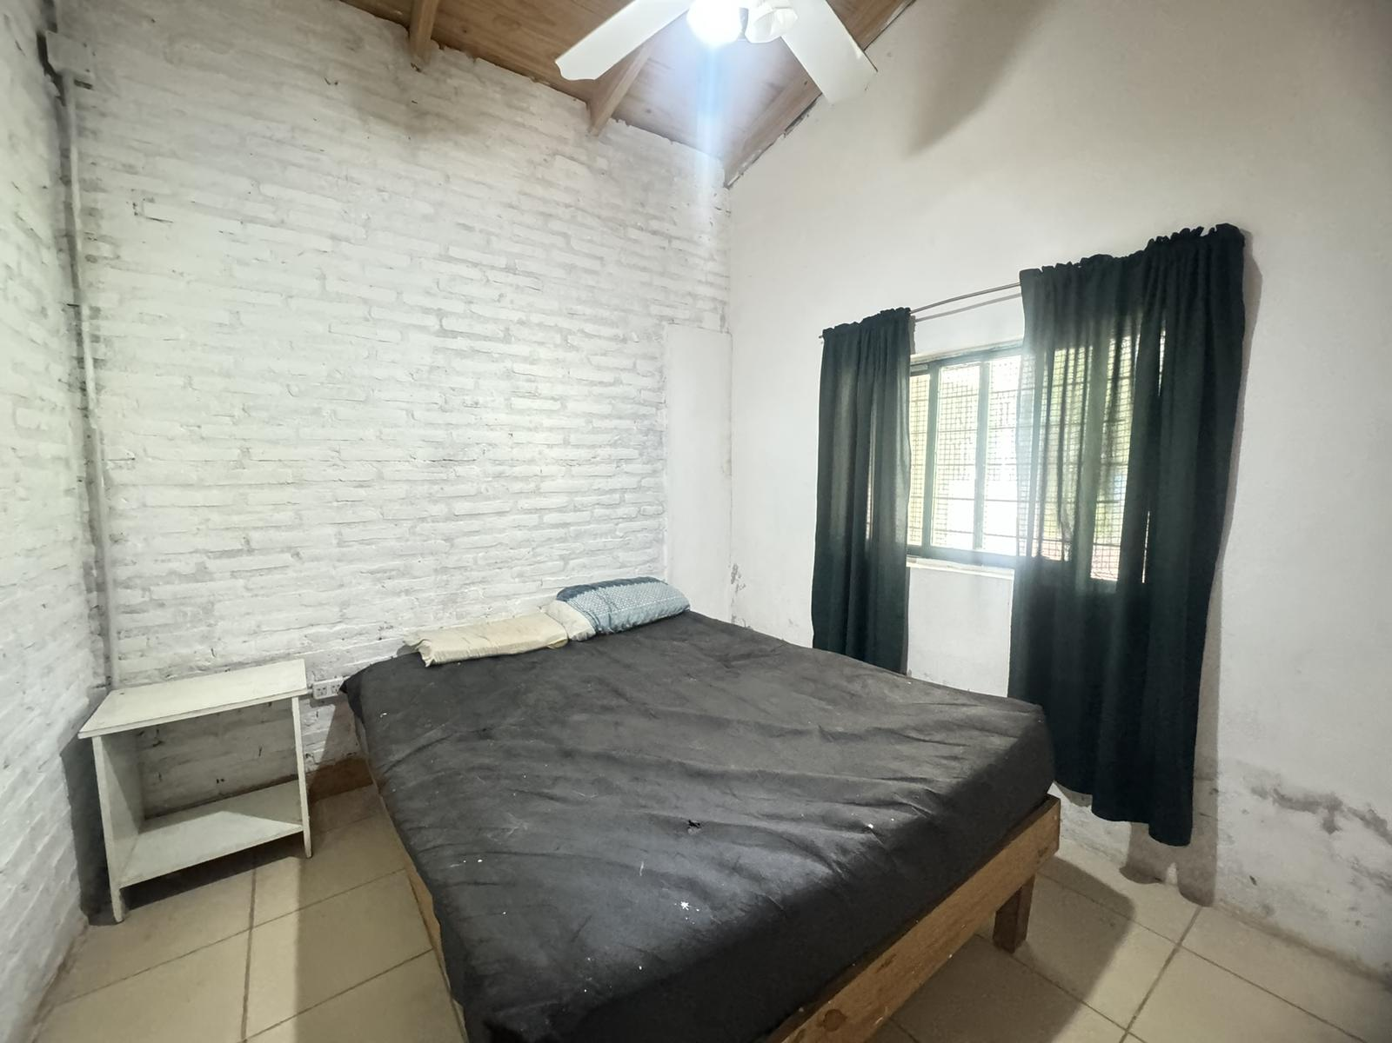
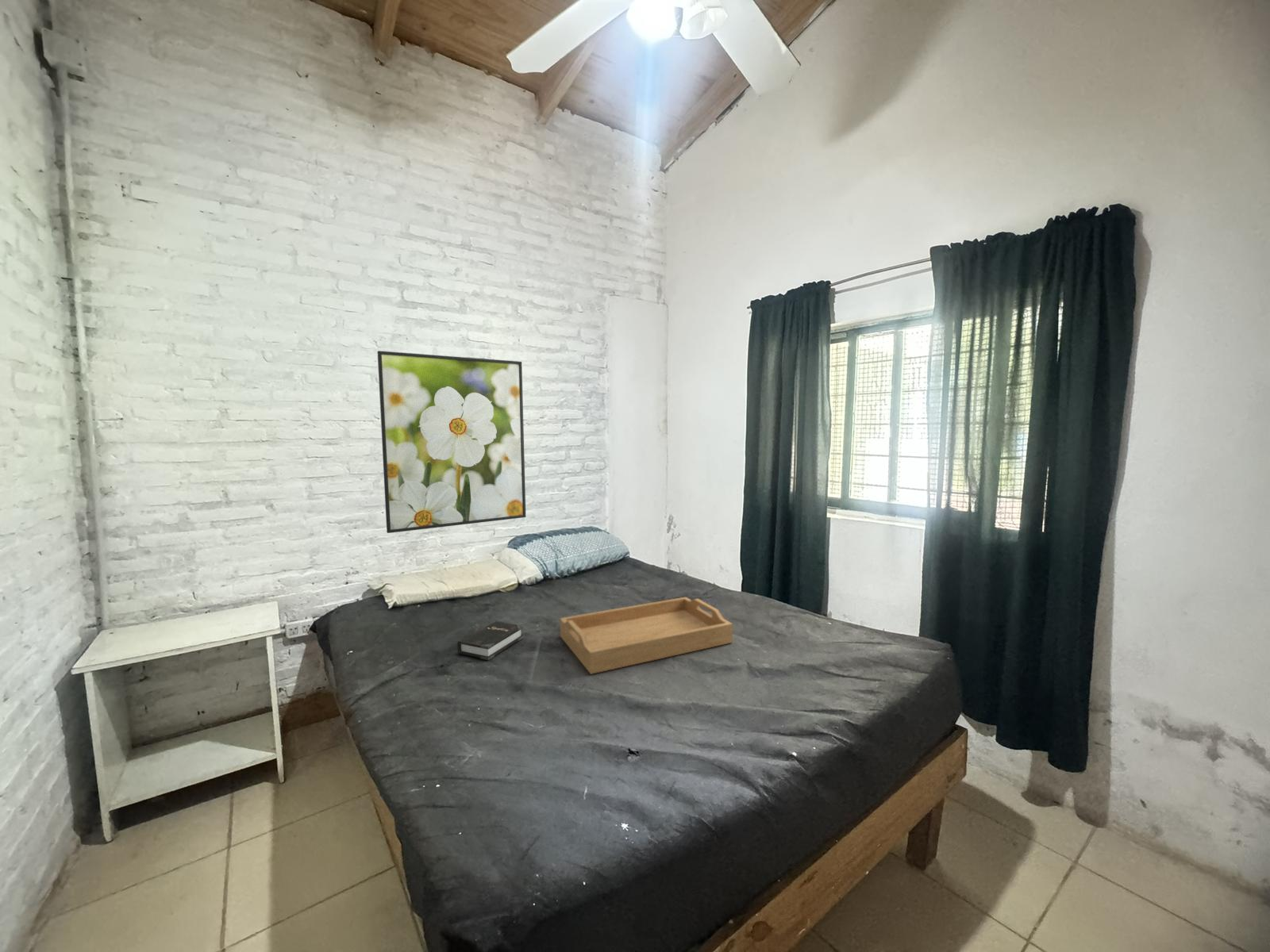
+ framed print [376,350,526,534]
+ serving tray [559,597,733,675]
+ hardback book [456,620,525,661]
